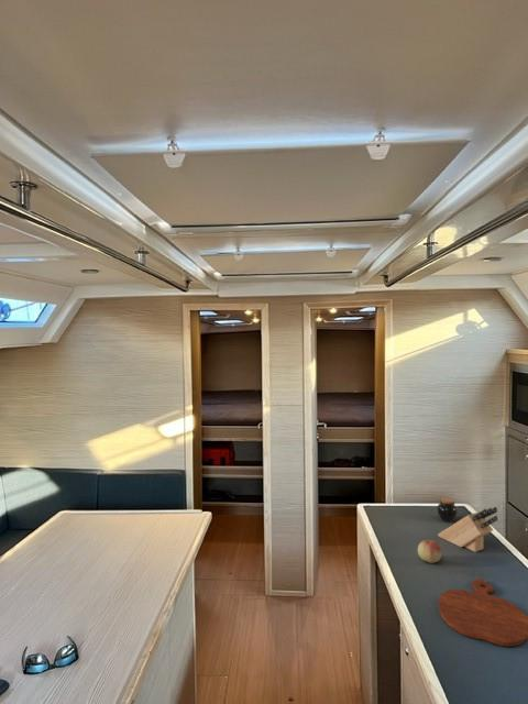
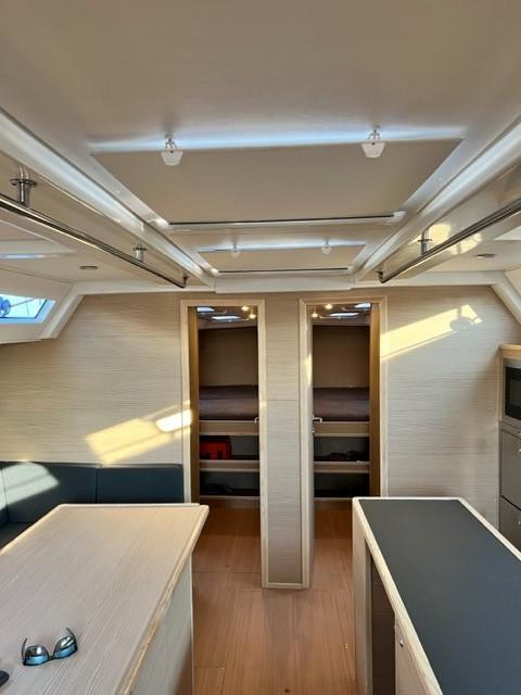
- fruit [417,539,443,564]
- knife block [437,506,498,553]
- cutting board [438,578,528,648]
- jar [436,496,459,524]
